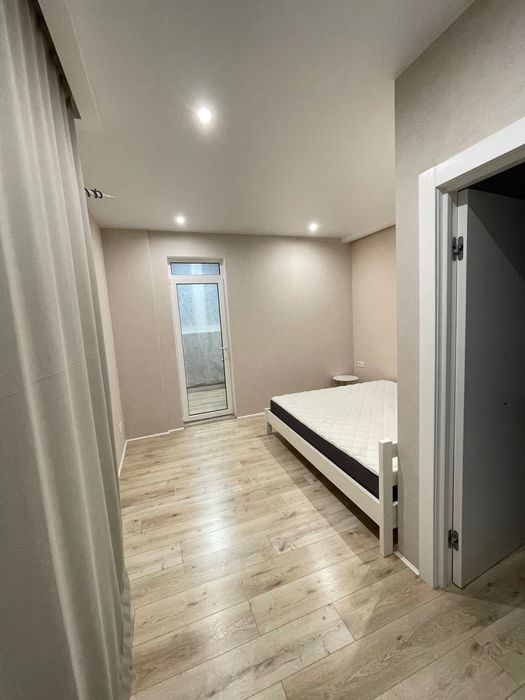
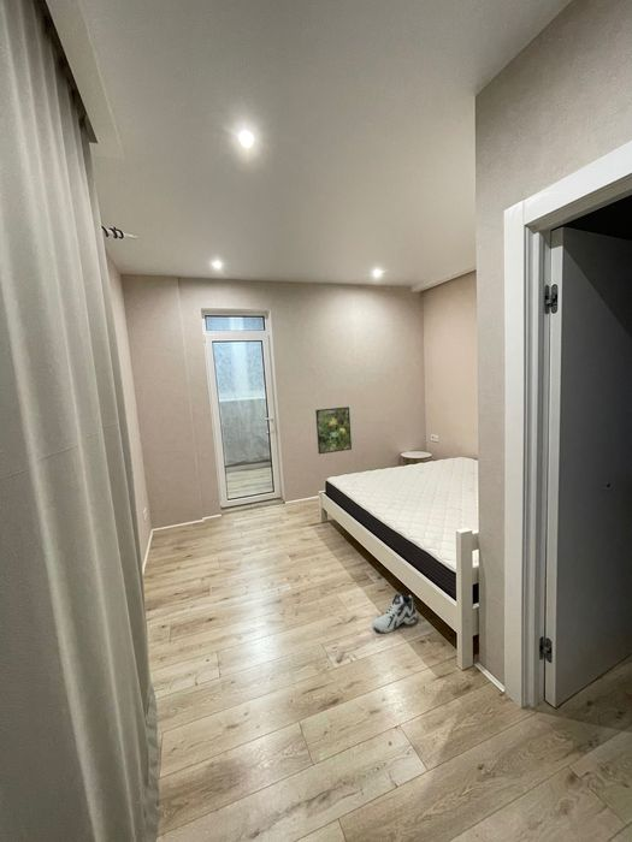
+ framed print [314,405,353,455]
+ sneaker [371,592,418,634]
